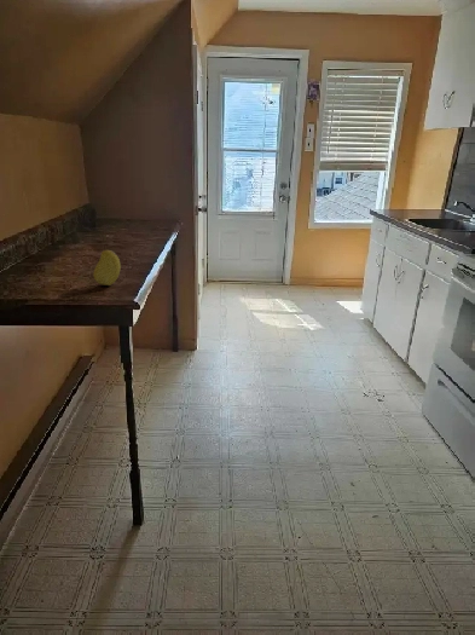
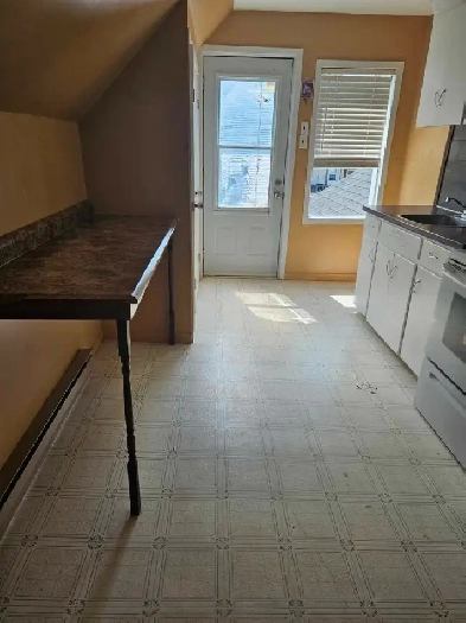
- fruit [93,249,122,287]
